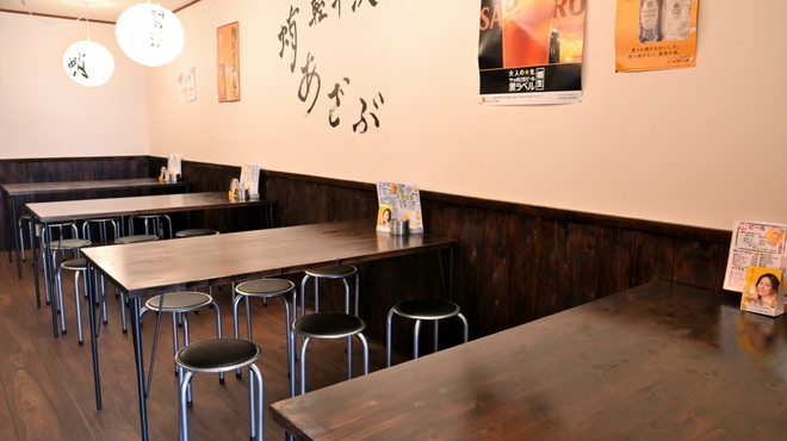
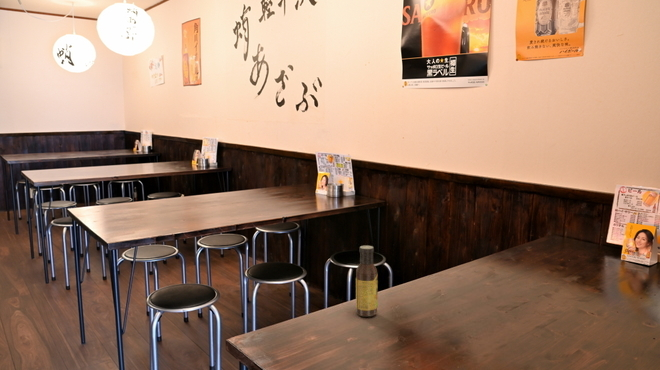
+ sauce bottle [355,245,379,318]
